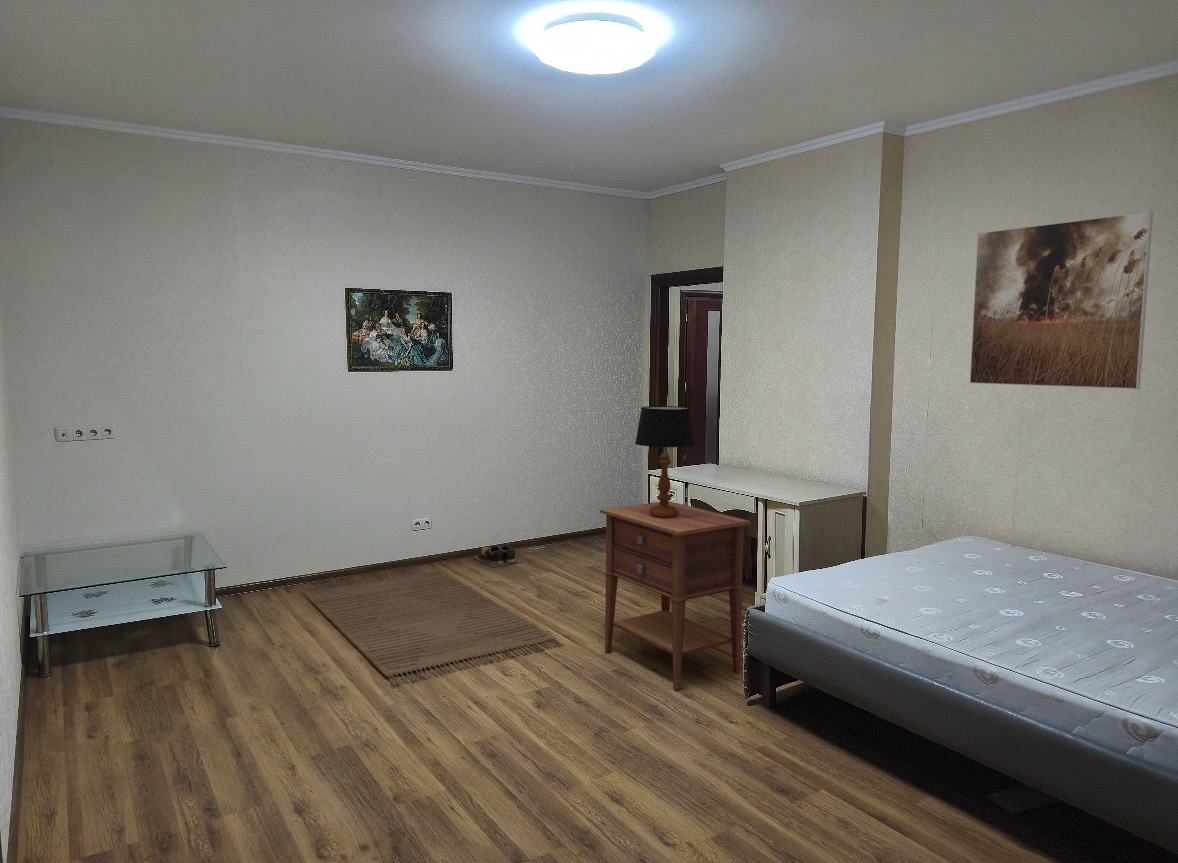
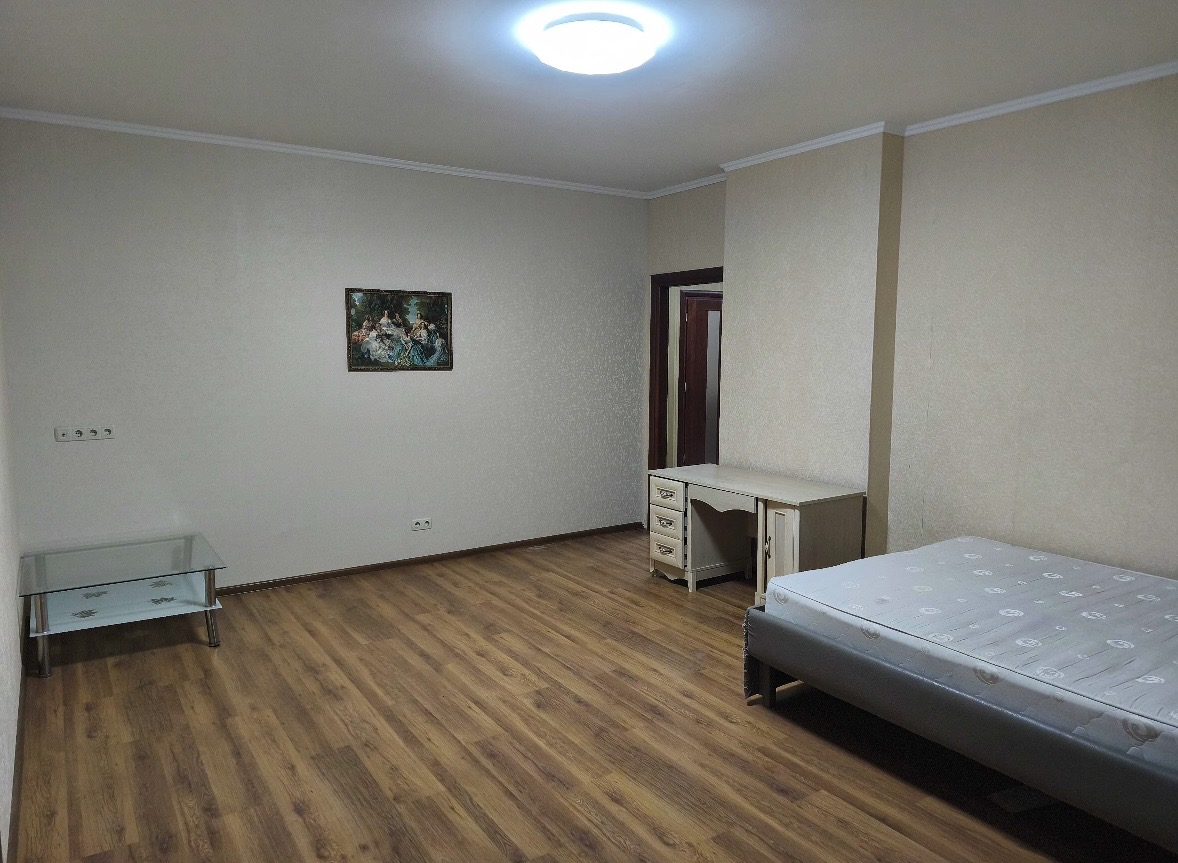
- nightstand [599,501,752,691]
- shoes [473,543,522,568]
- table lamp [634,405,696,518]
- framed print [969,210,1154,390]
- rug [299,569,565,685]
